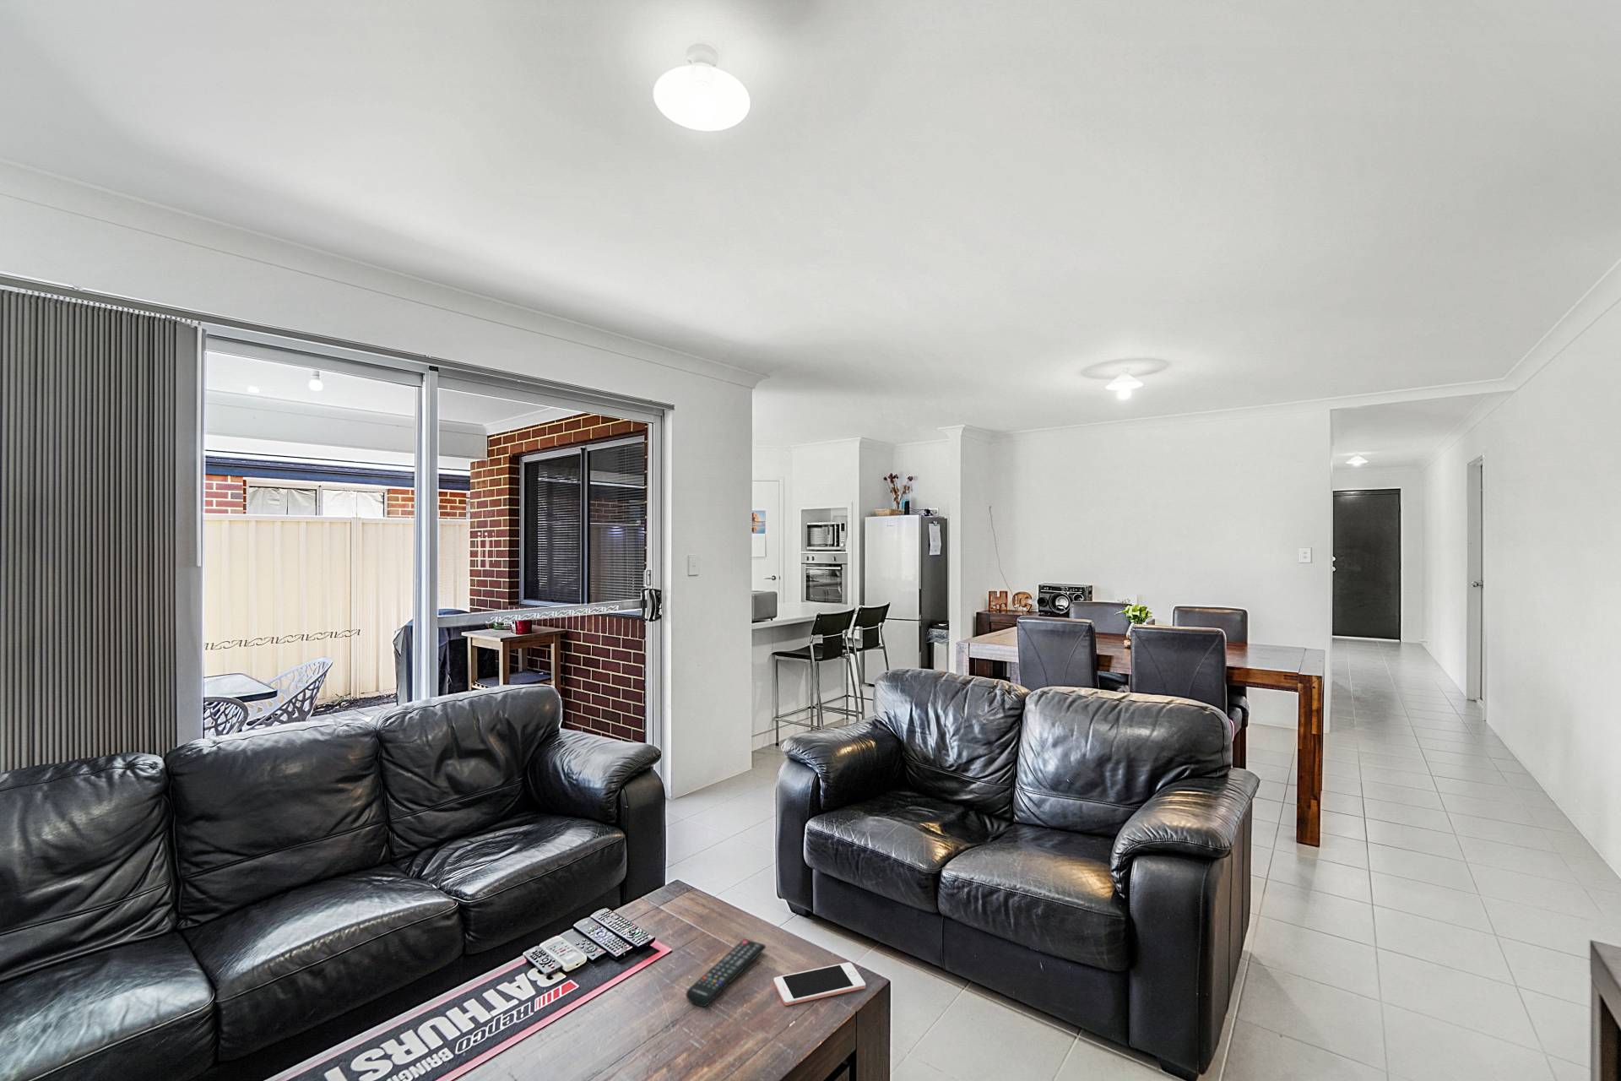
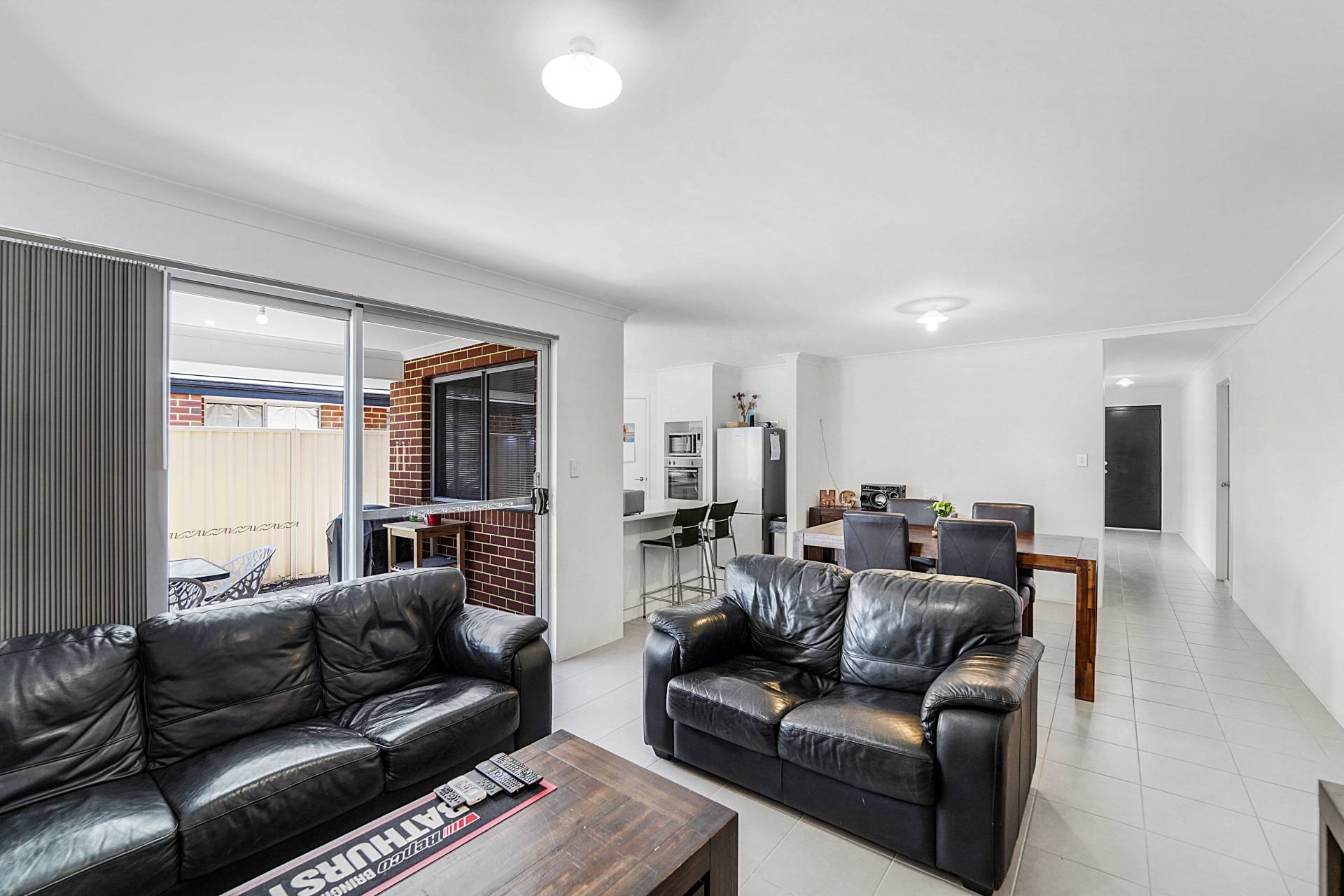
- remote control [685,939,767,1007]
- cell phone [772,962,866,1006]
